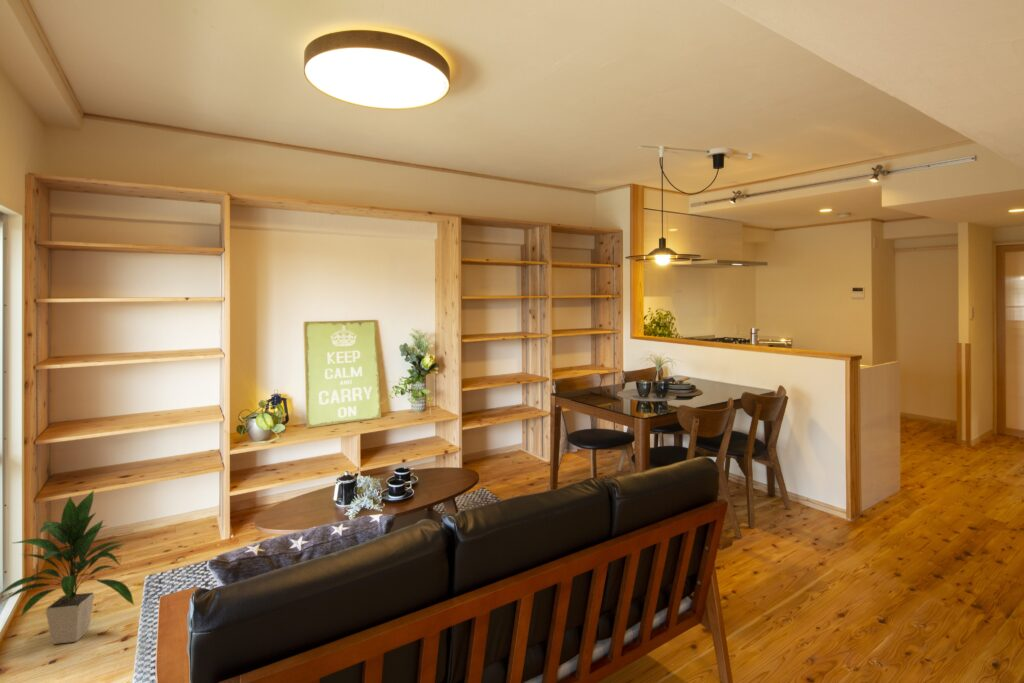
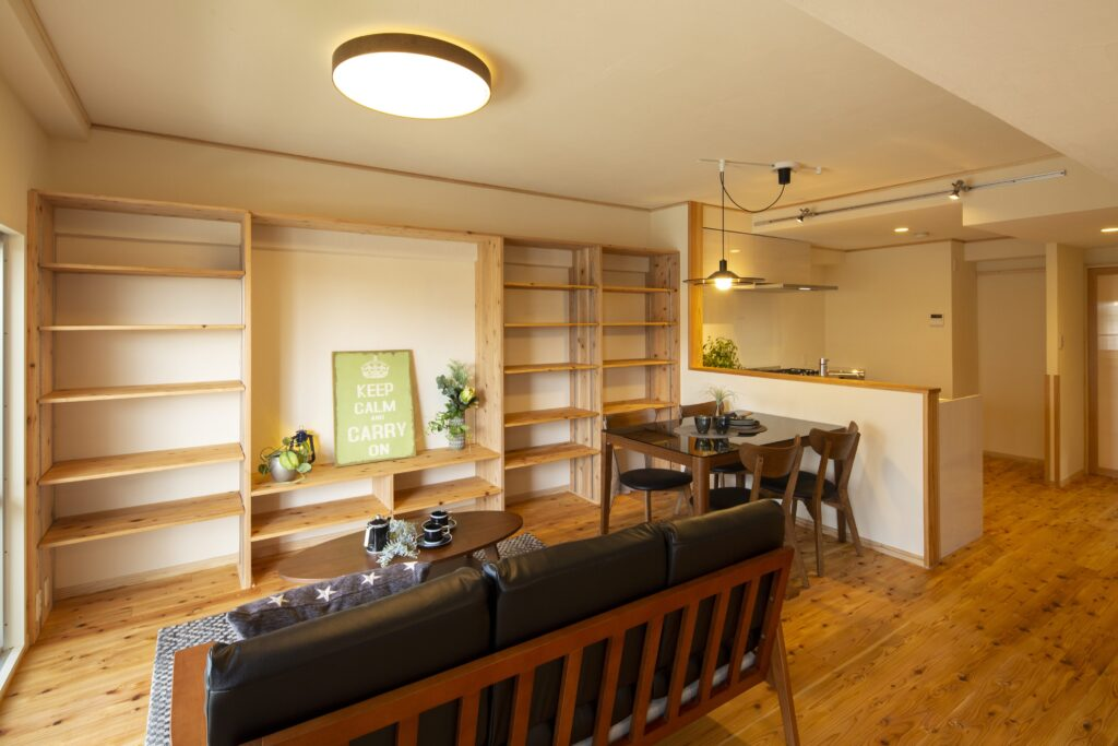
- indoor plant [0,489,135,645]
